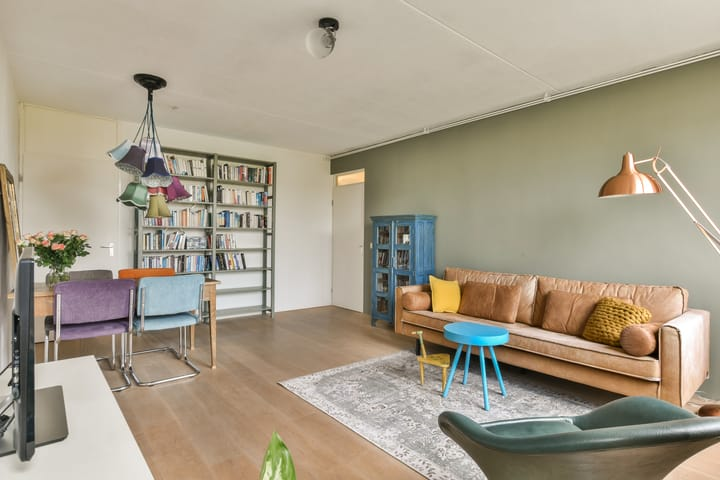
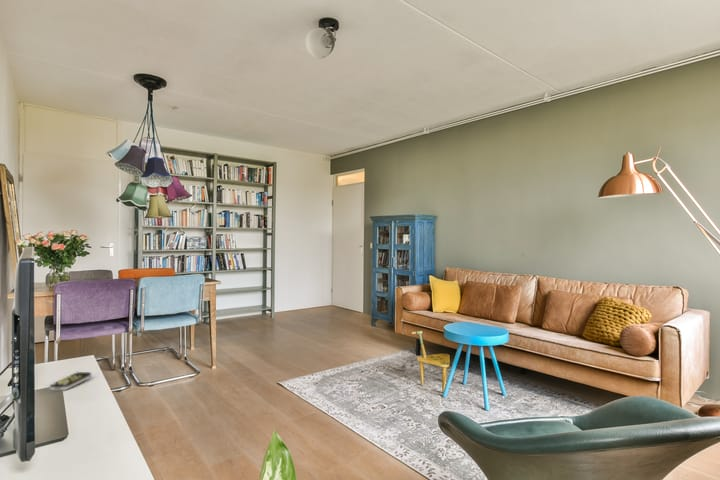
+ remote control [49,371,92,391]
